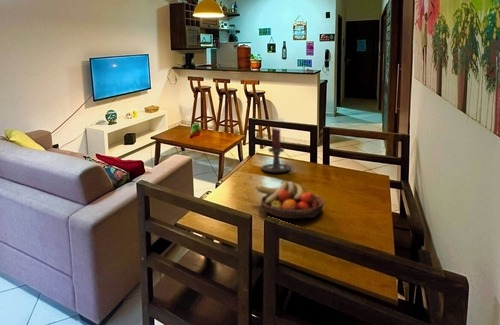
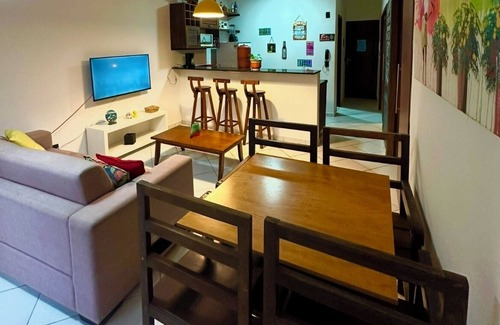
- fruit bowl [255,180,326,220]
- candle holder [260,127,295,173]
